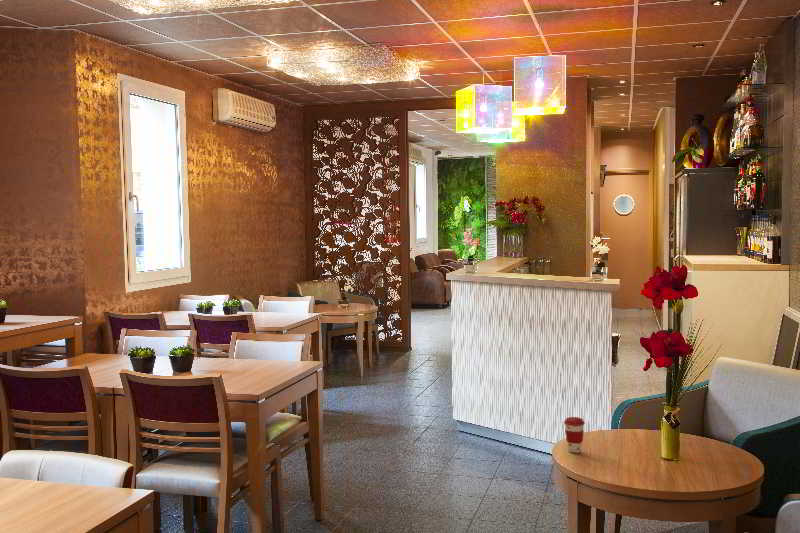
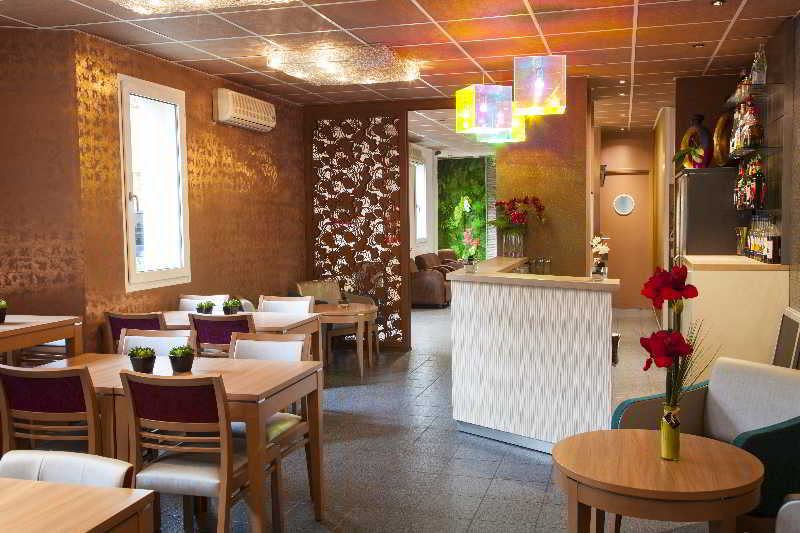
- coffee cup [563,416,586,454]
